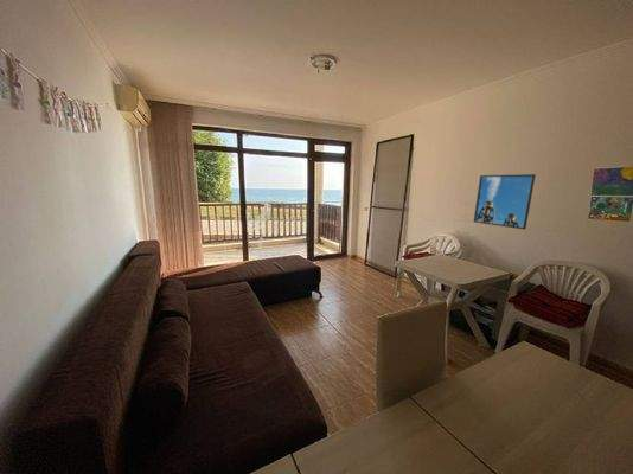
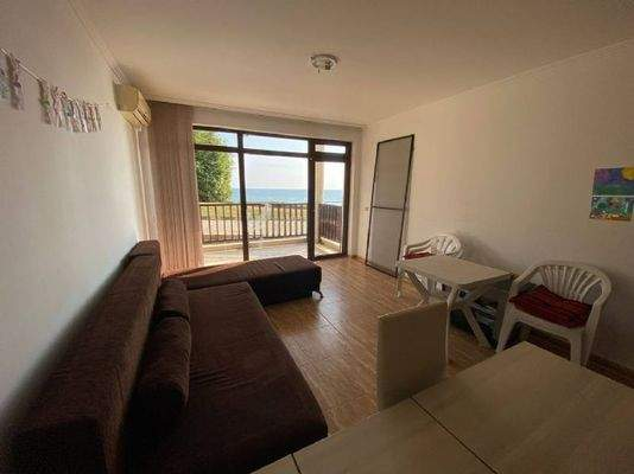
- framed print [473,173,537,231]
